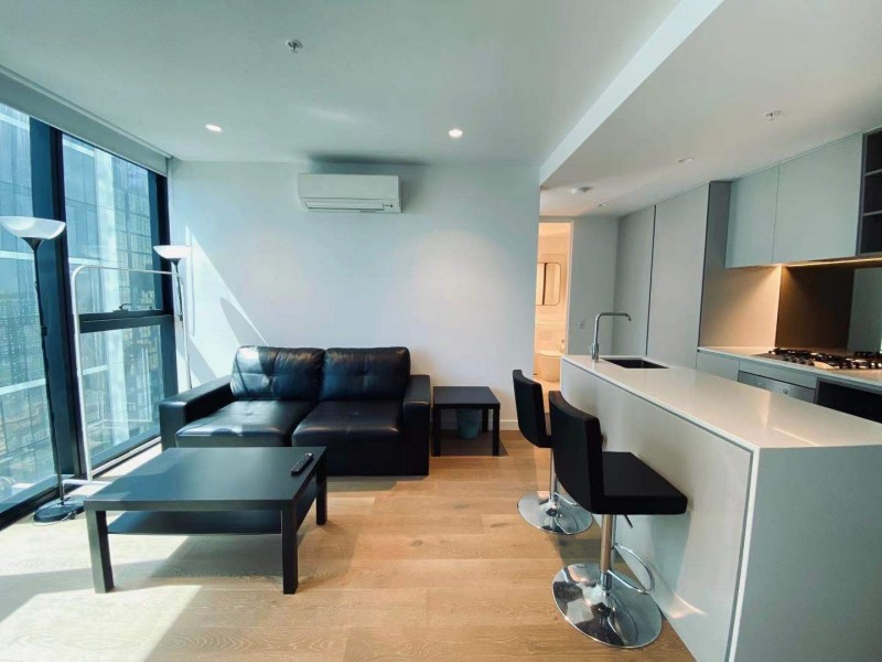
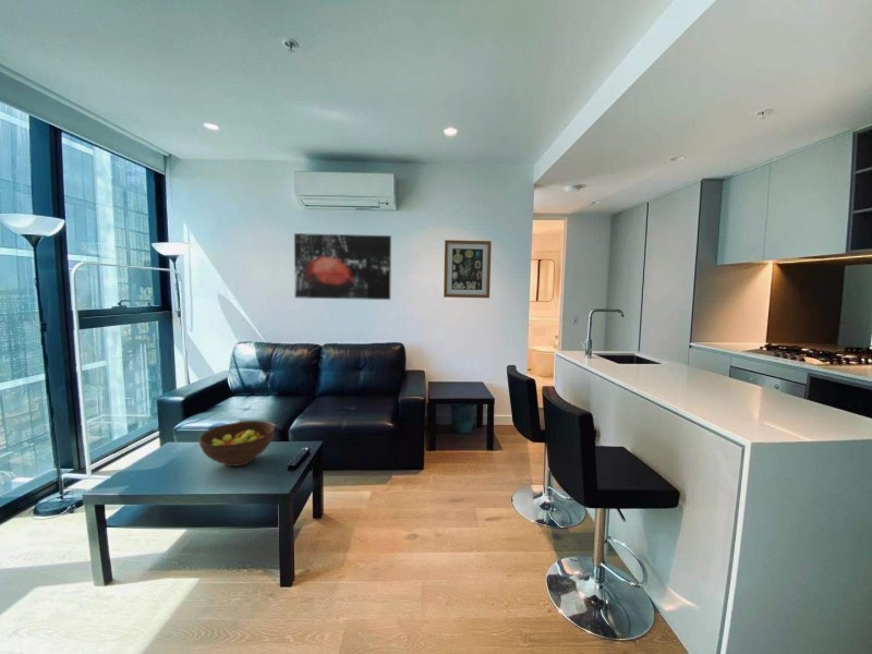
+ fruit bowl [198,420,276,468]
+ wall art [293,232,392,301]
+ wall art [443,239,493,299]
